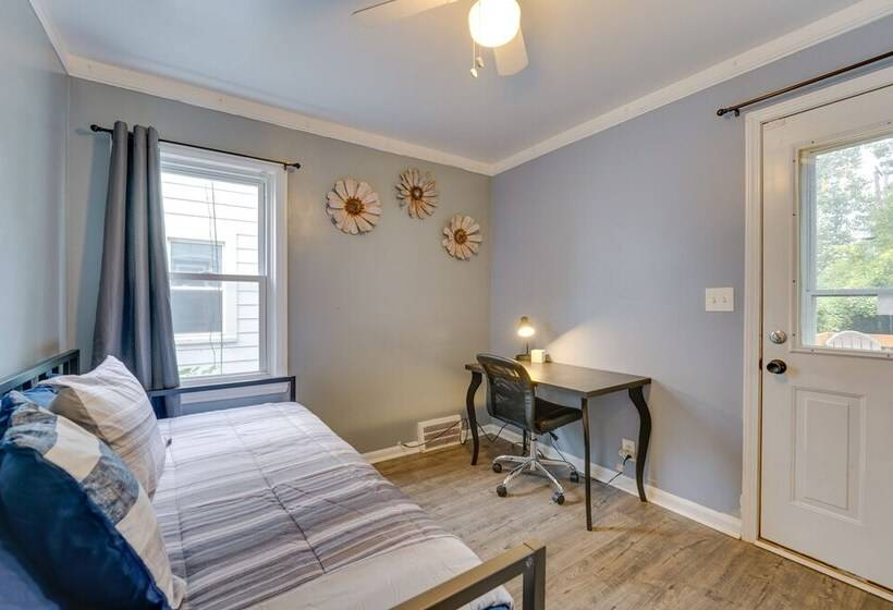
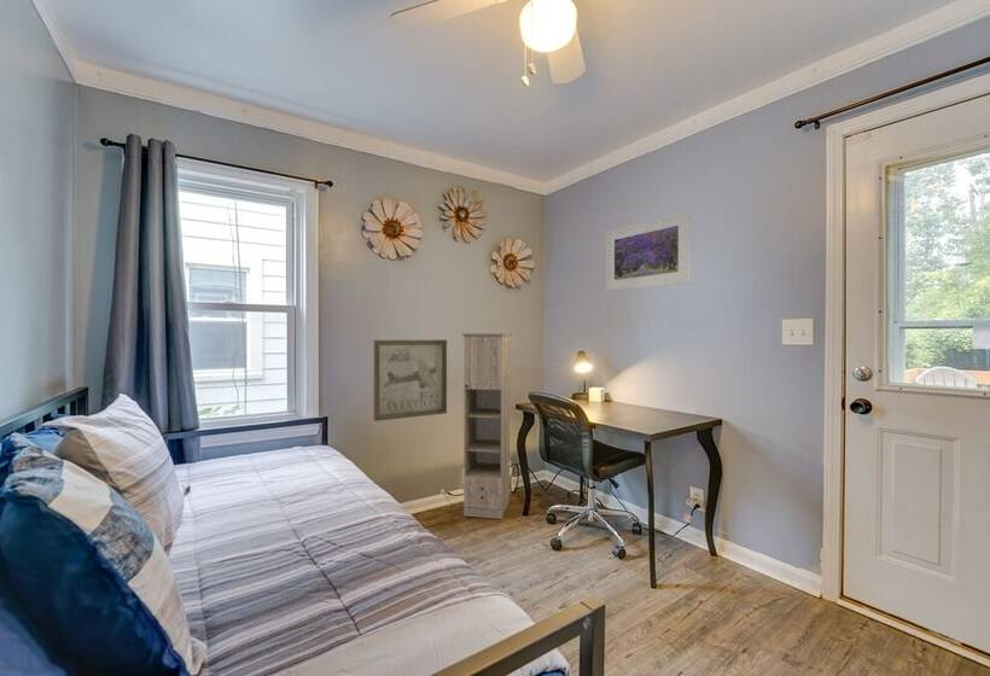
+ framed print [605,210,692,292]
+ storage cabinet [460,332,513,520]
+ wall art [373,339,448,422]
